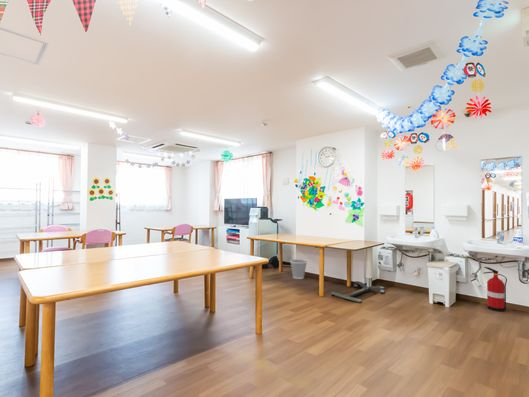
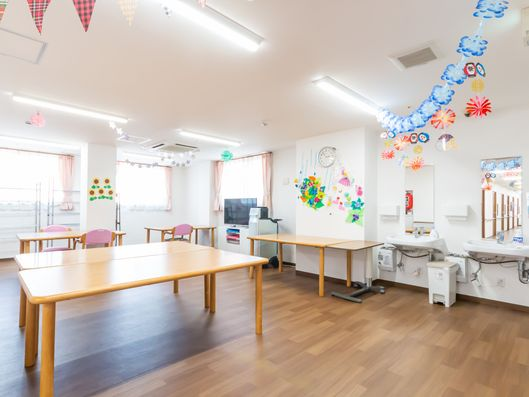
- fire extinguisher [482,266,508,313]
- wastebasket [289,258,308,280]
